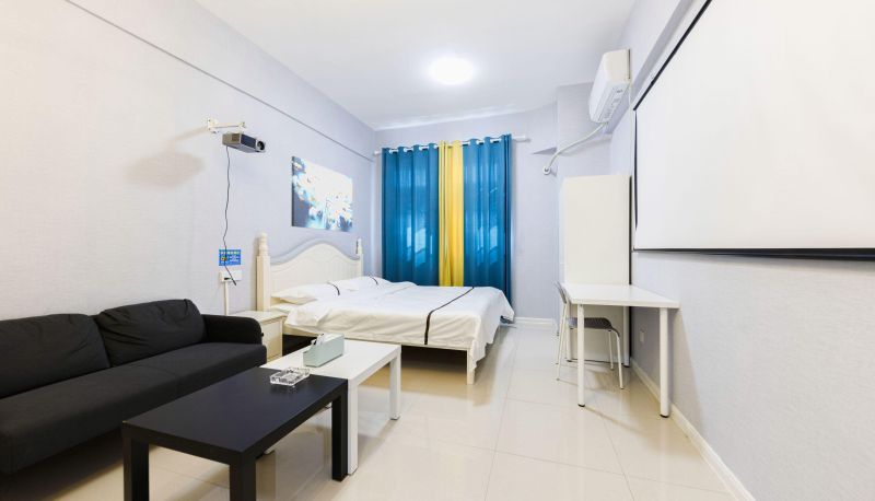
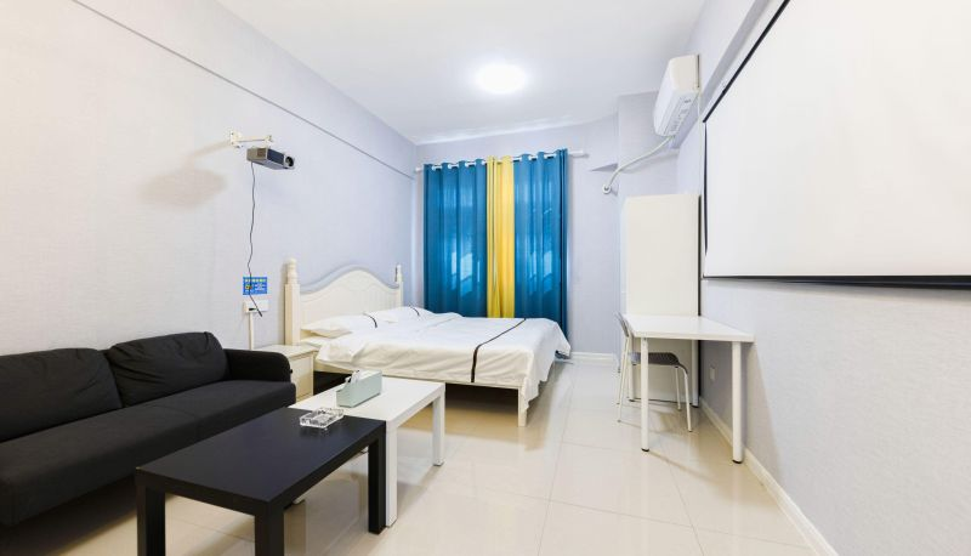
- wall art [290,155,353,233]
